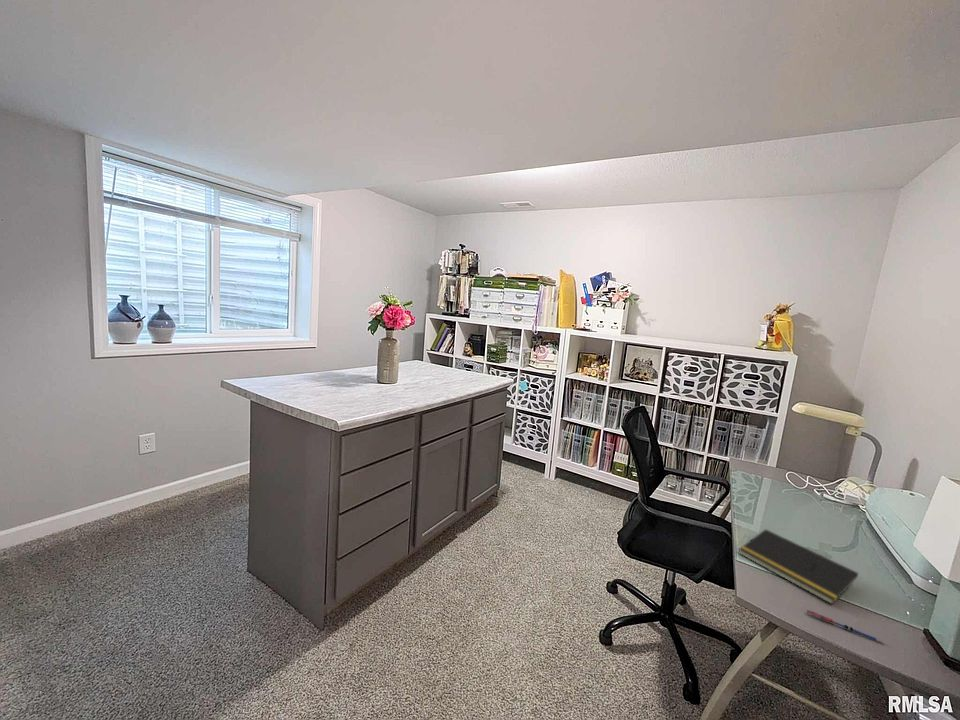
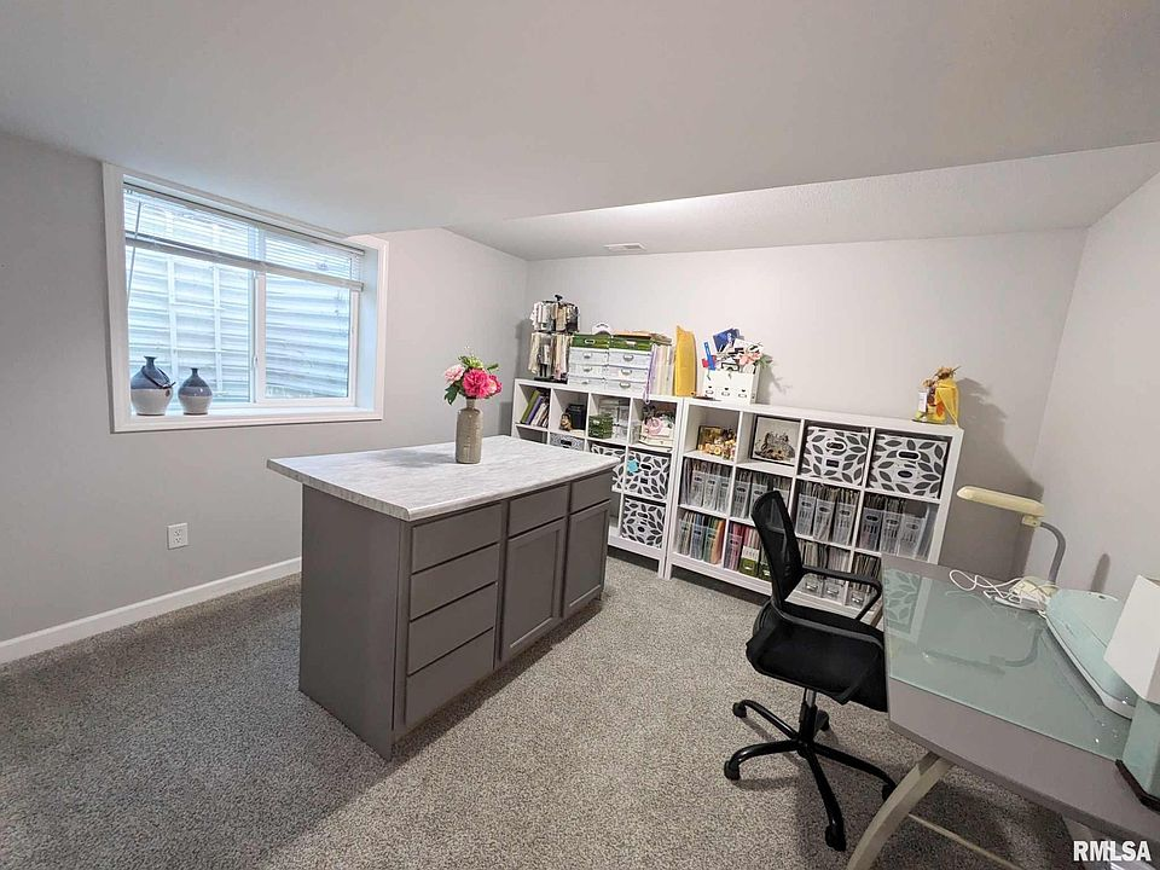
- pen [806,609,885,645]
- notepad [737,528,859,605]
